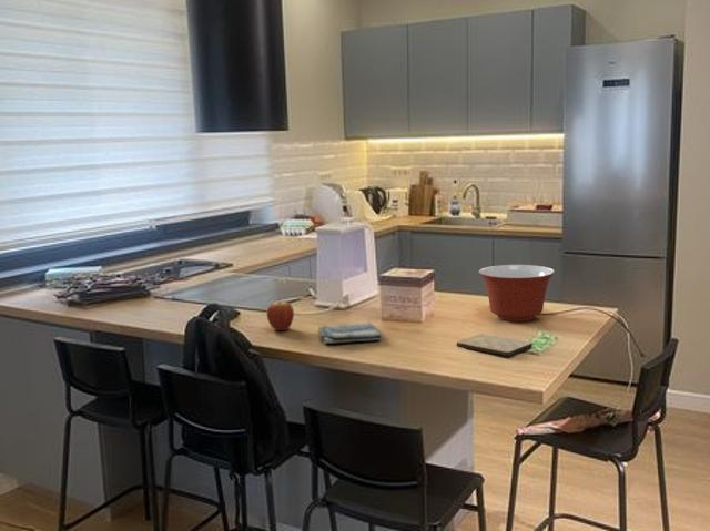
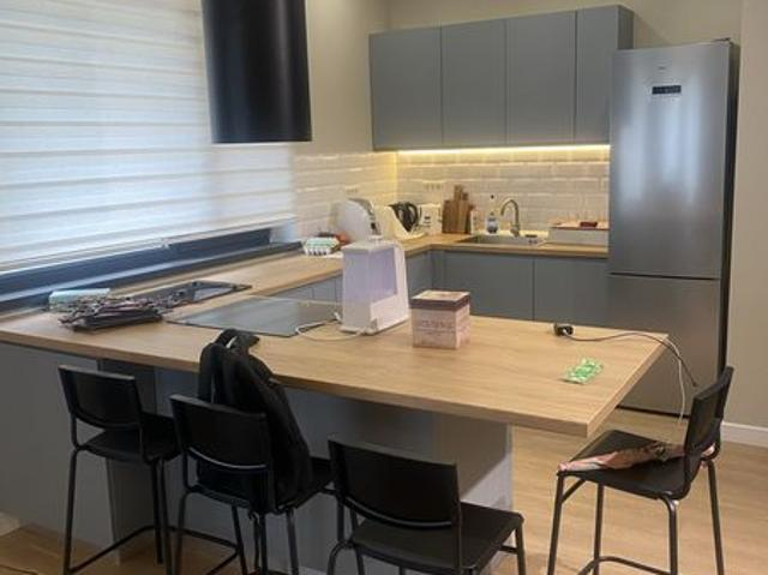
- fruit [265,298,295,331]
- mixing bowl [477,264,556,323]
- cutting board [456,333,534,358]
- dish towel [317,321,384,345]
